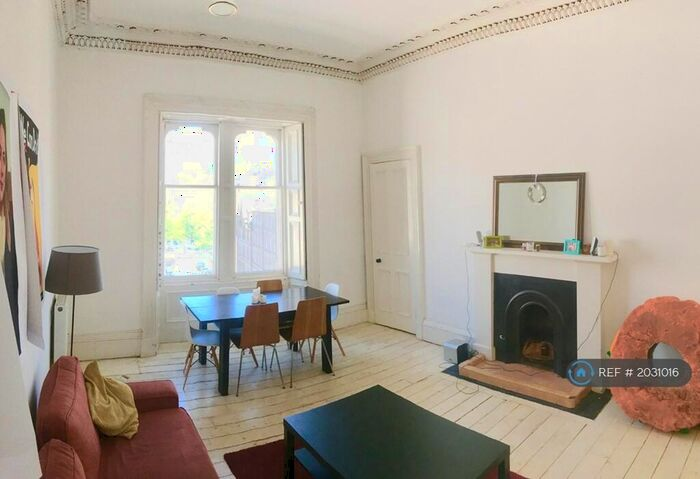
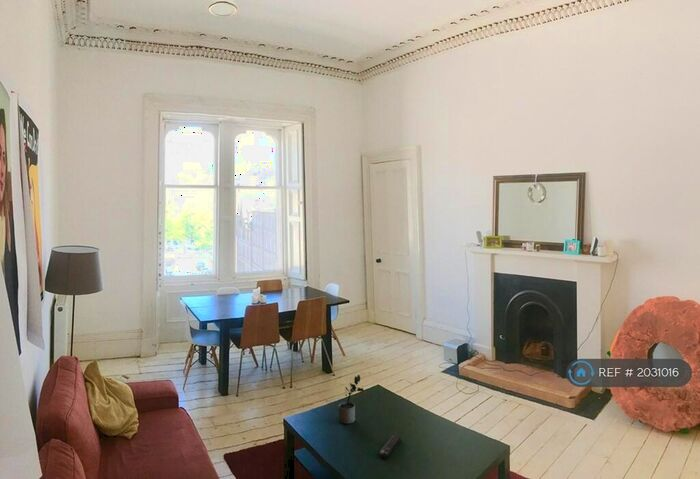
+ remote control [378,435,402,460]
+ potted plant [338,374,365,425]
